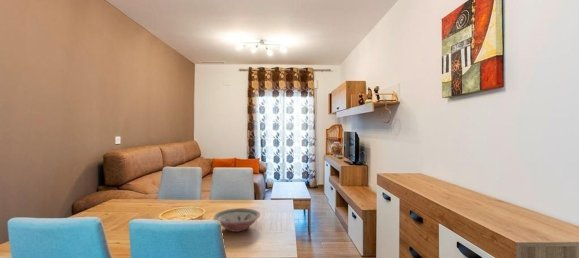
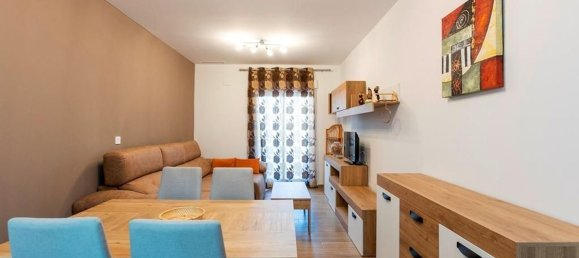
- bowl [213,207,262,233]
